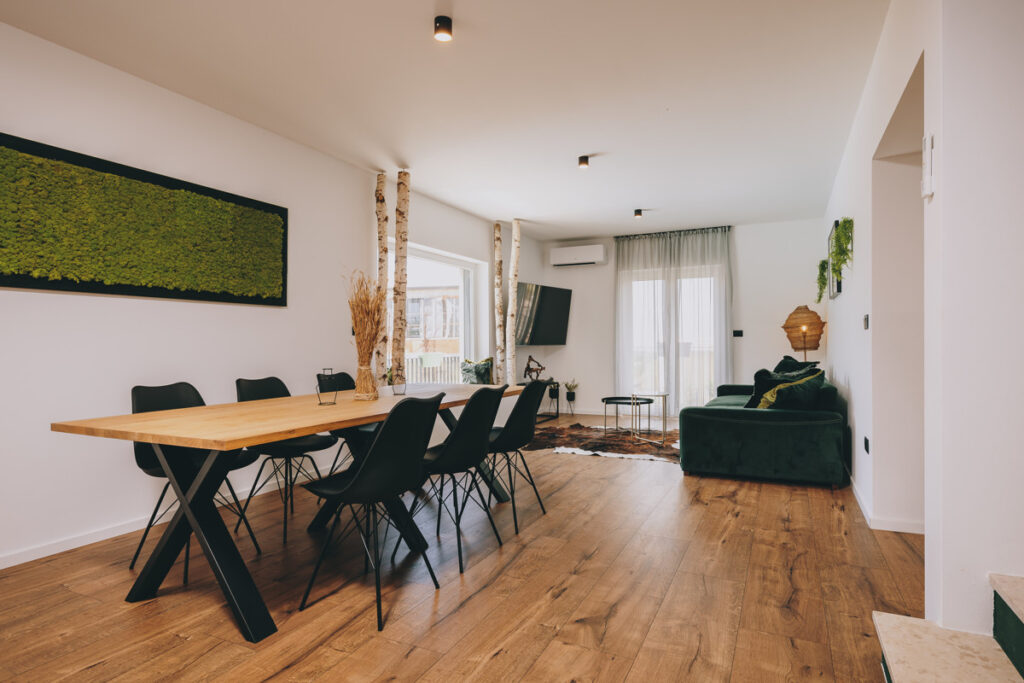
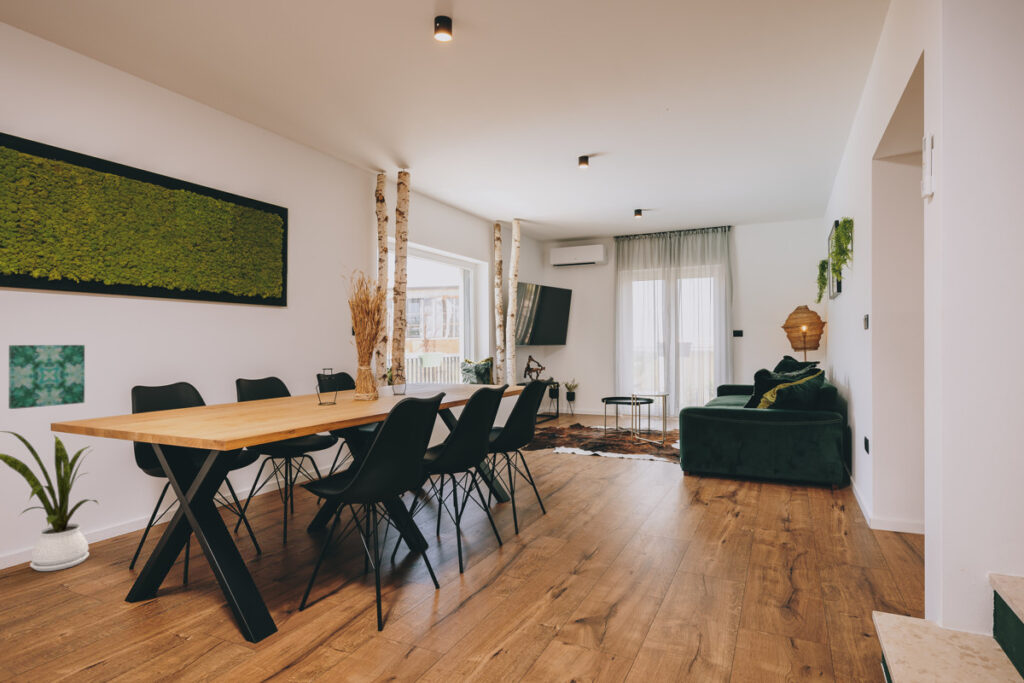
+ house plant [0,430,99,572]
+ wall art [8,344,86,410]
